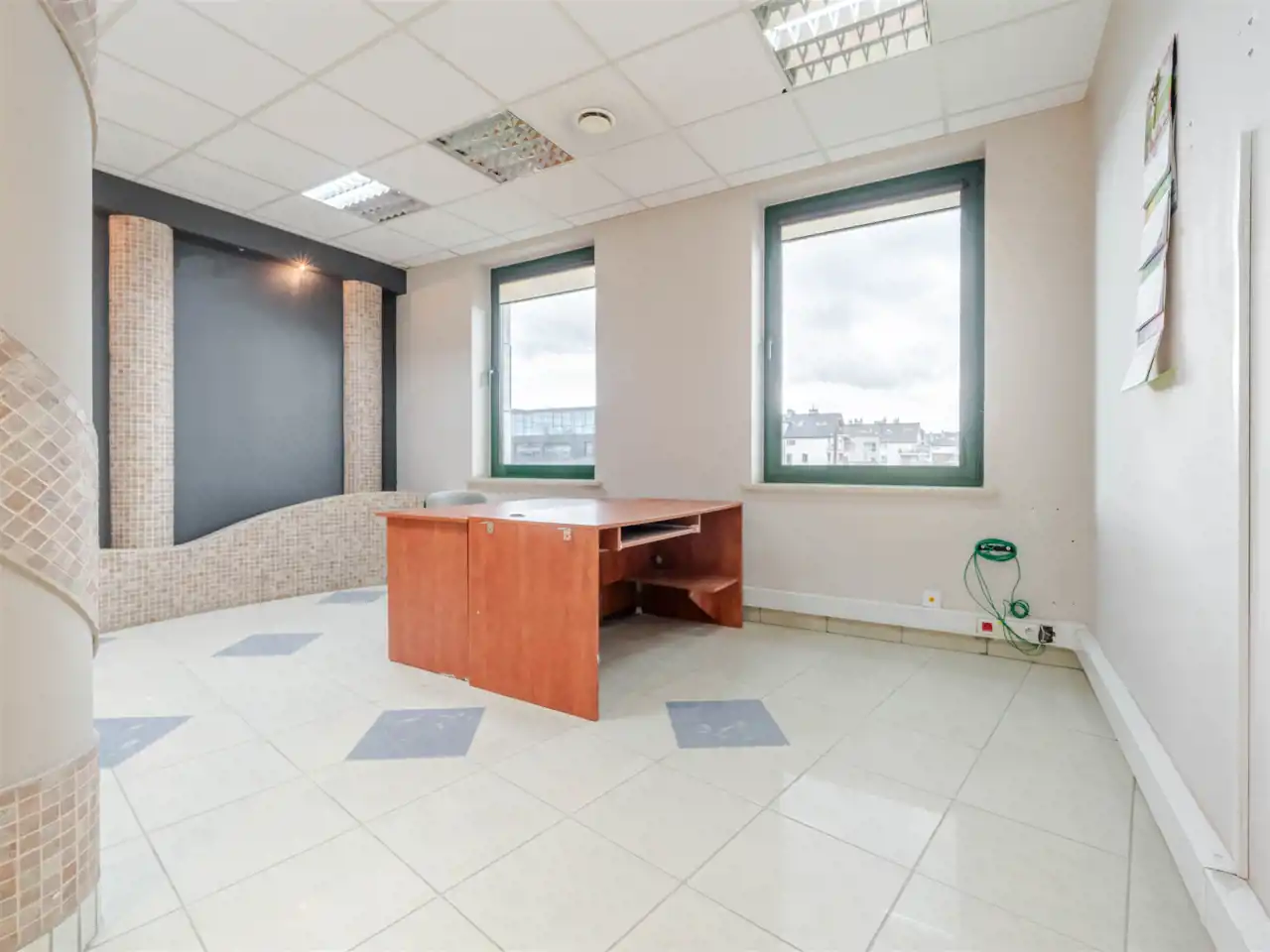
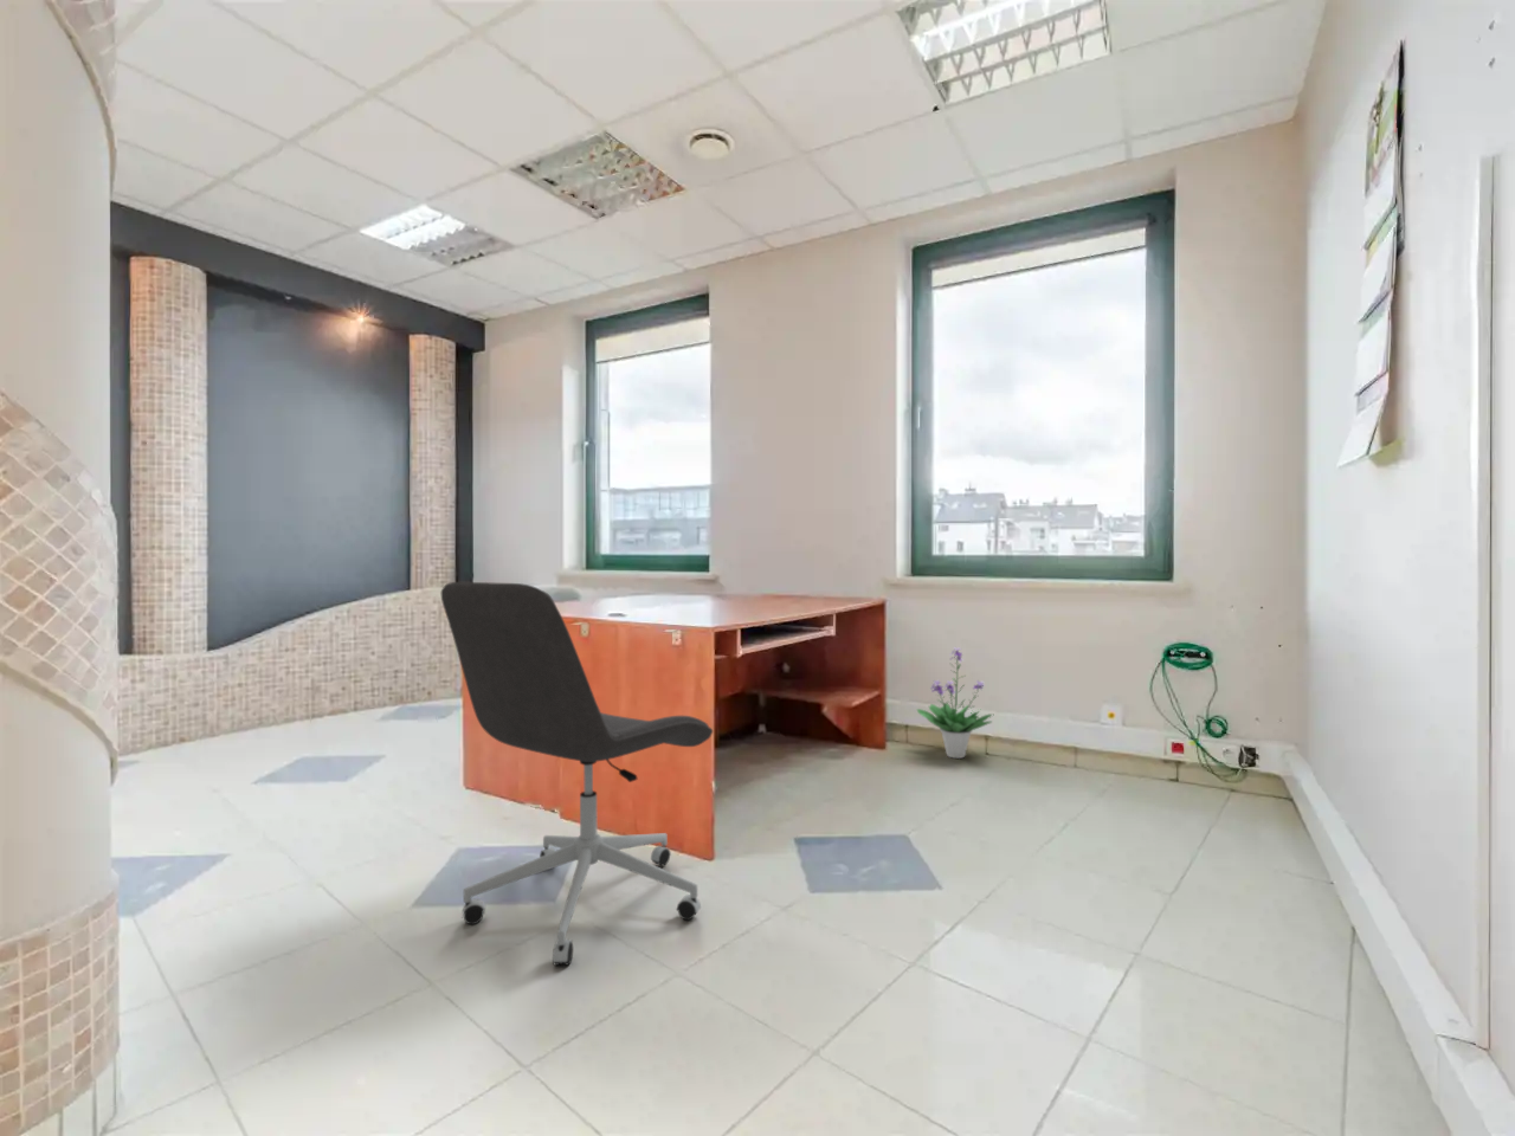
+ office chair [440,581,713,967]
+ potted plant [916,646,993,760]
